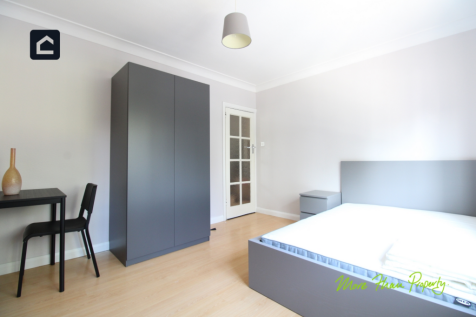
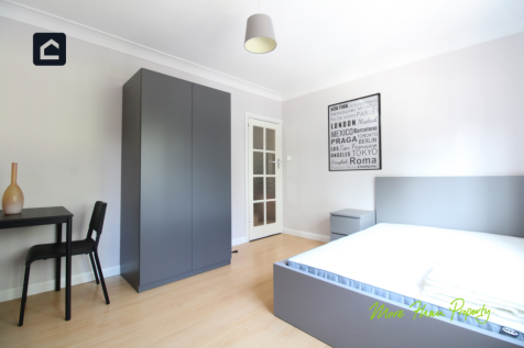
+ wall art [327,92,383,172]
